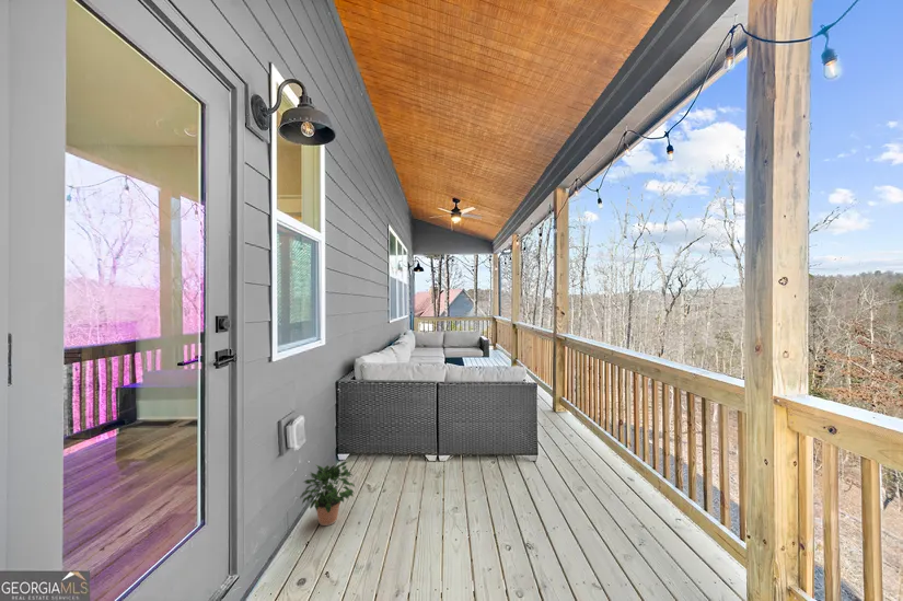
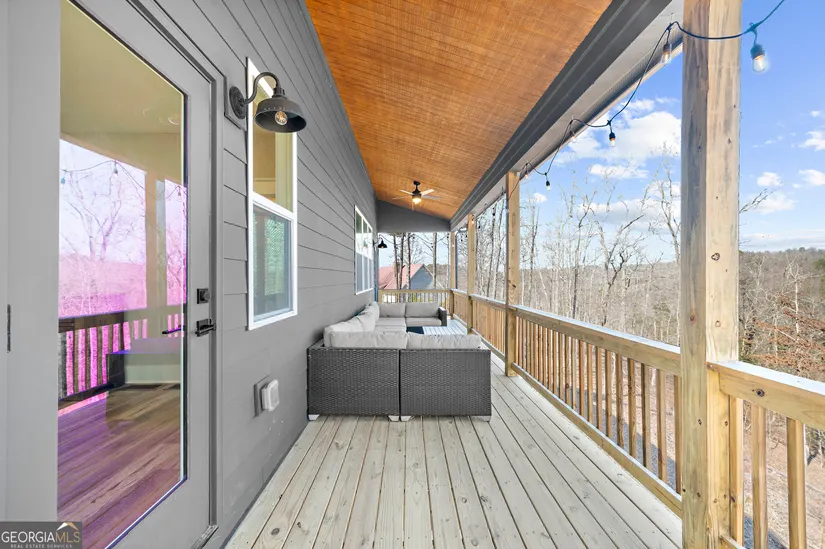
- potted plant [299,461,356,527]
